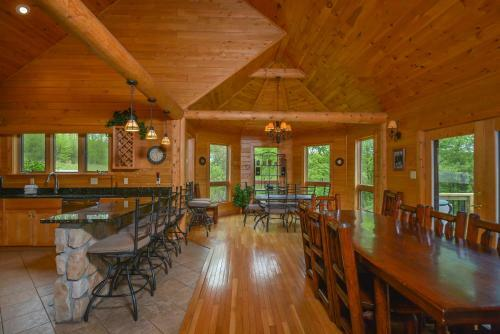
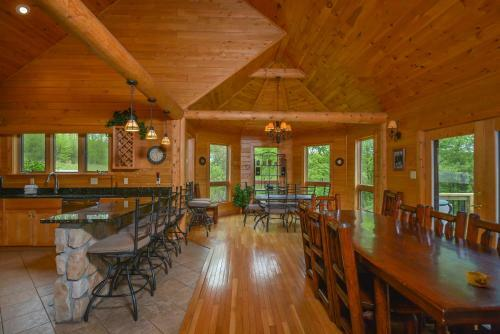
+ cup [465,270,493,288]
